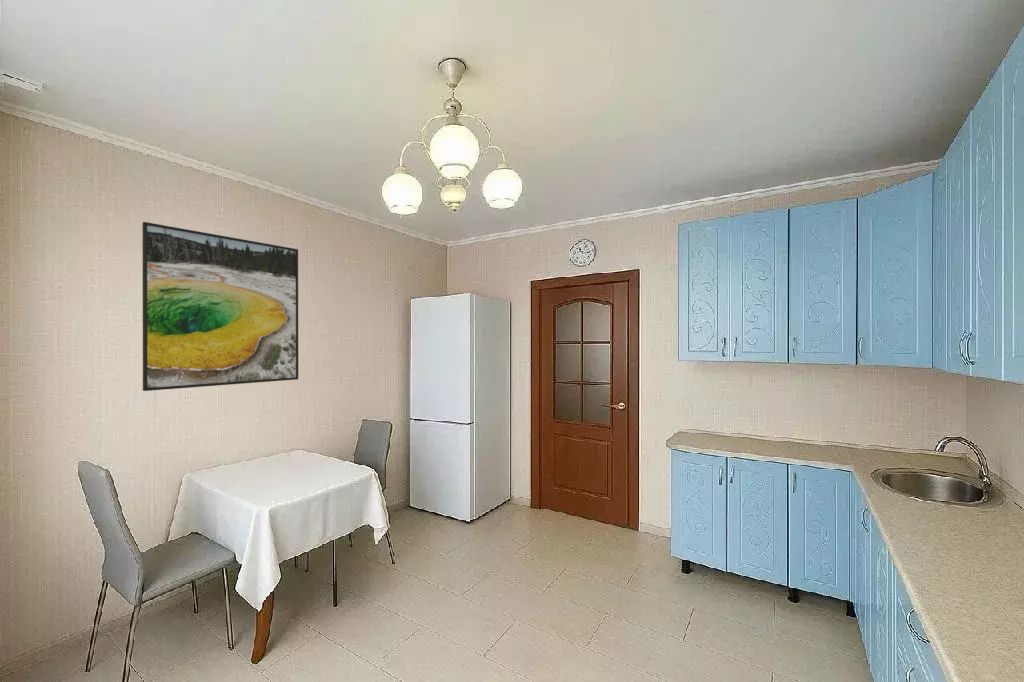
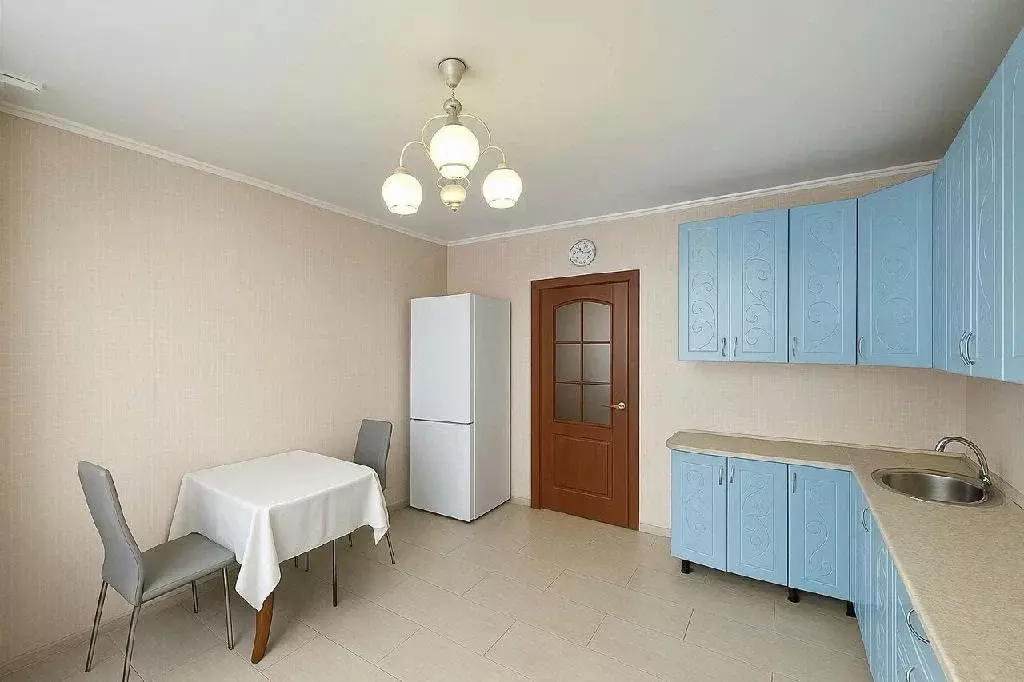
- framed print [141,221,299,392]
